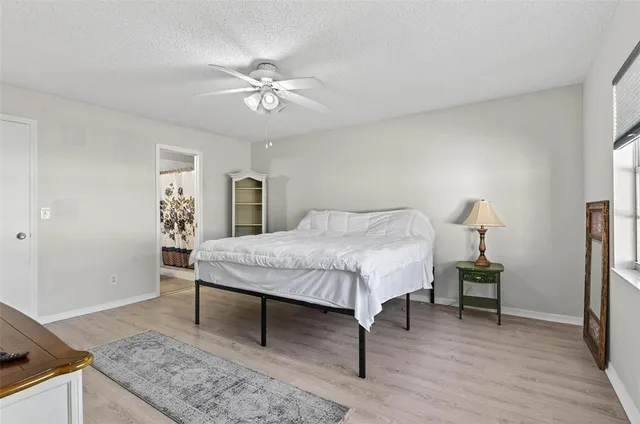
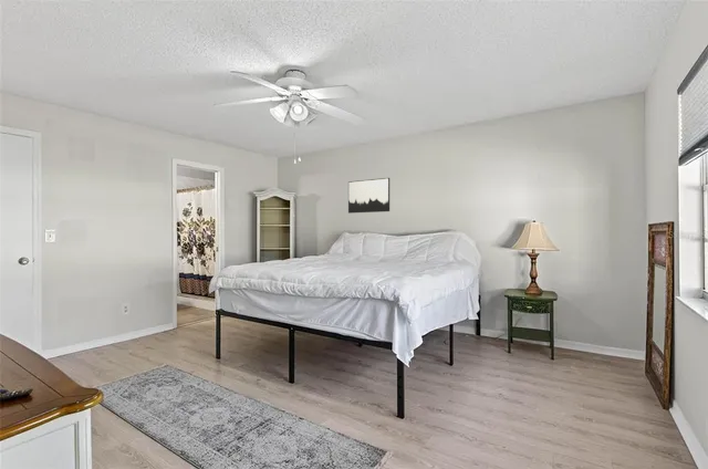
+ wall art [347,177,391,215]
